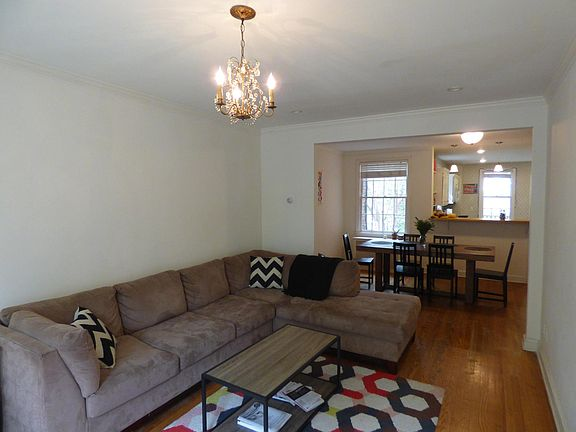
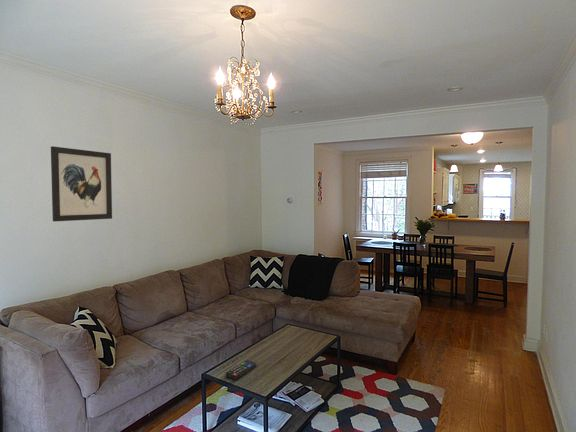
+ remote control [225,359,257,381]
+ wall art [50,145,113,222]
